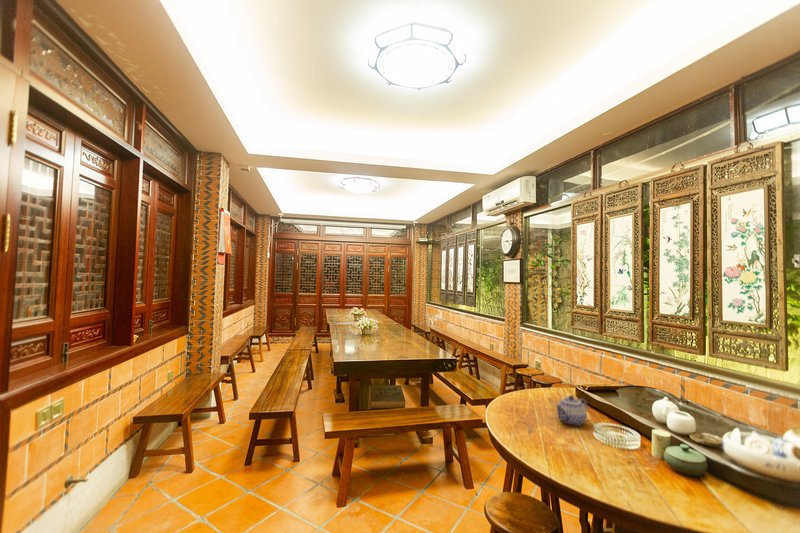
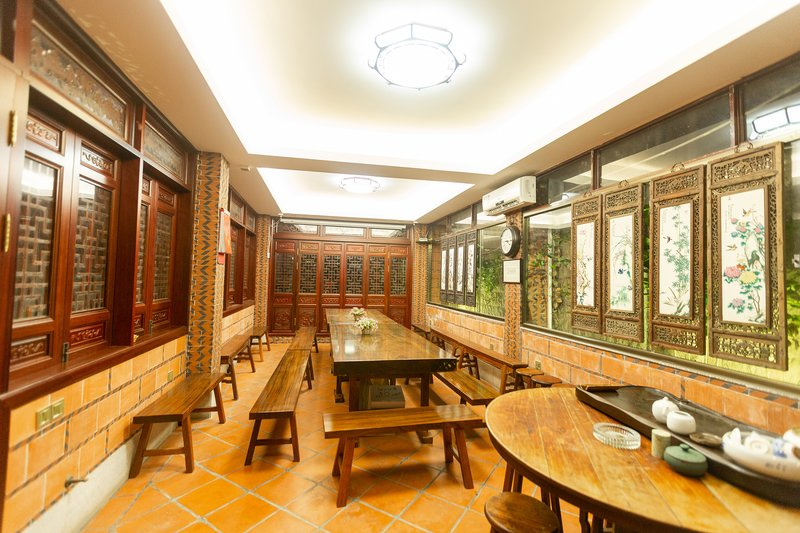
- teapot [554,394,588,427]
